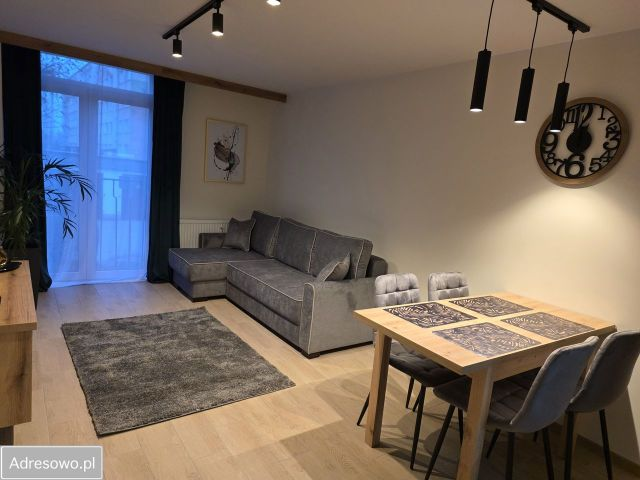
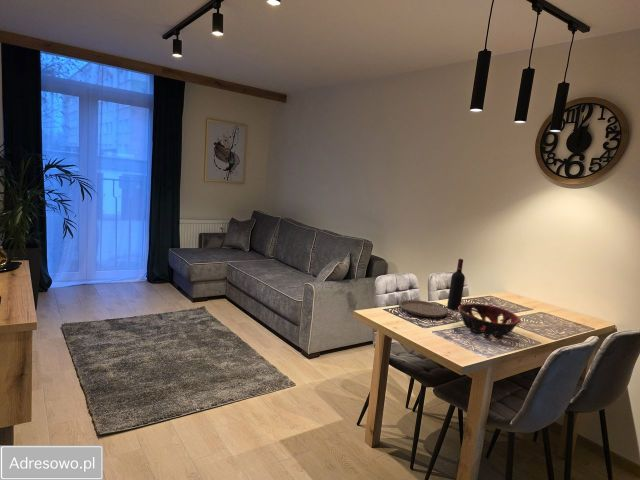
+ plate [398,299,449,318]
+ wine bottle [446,258,466,311]
+ decorative bowl [458,303,522,338]
